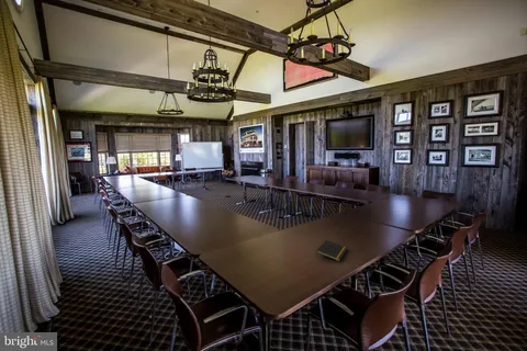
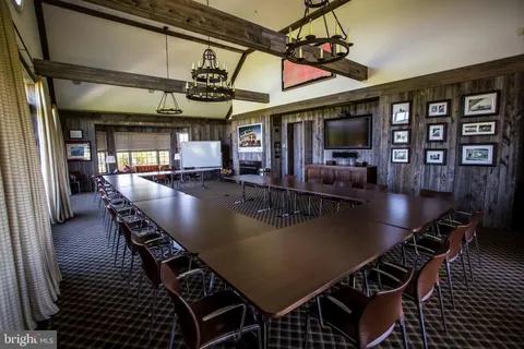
- notepad [315,239,348,262]
